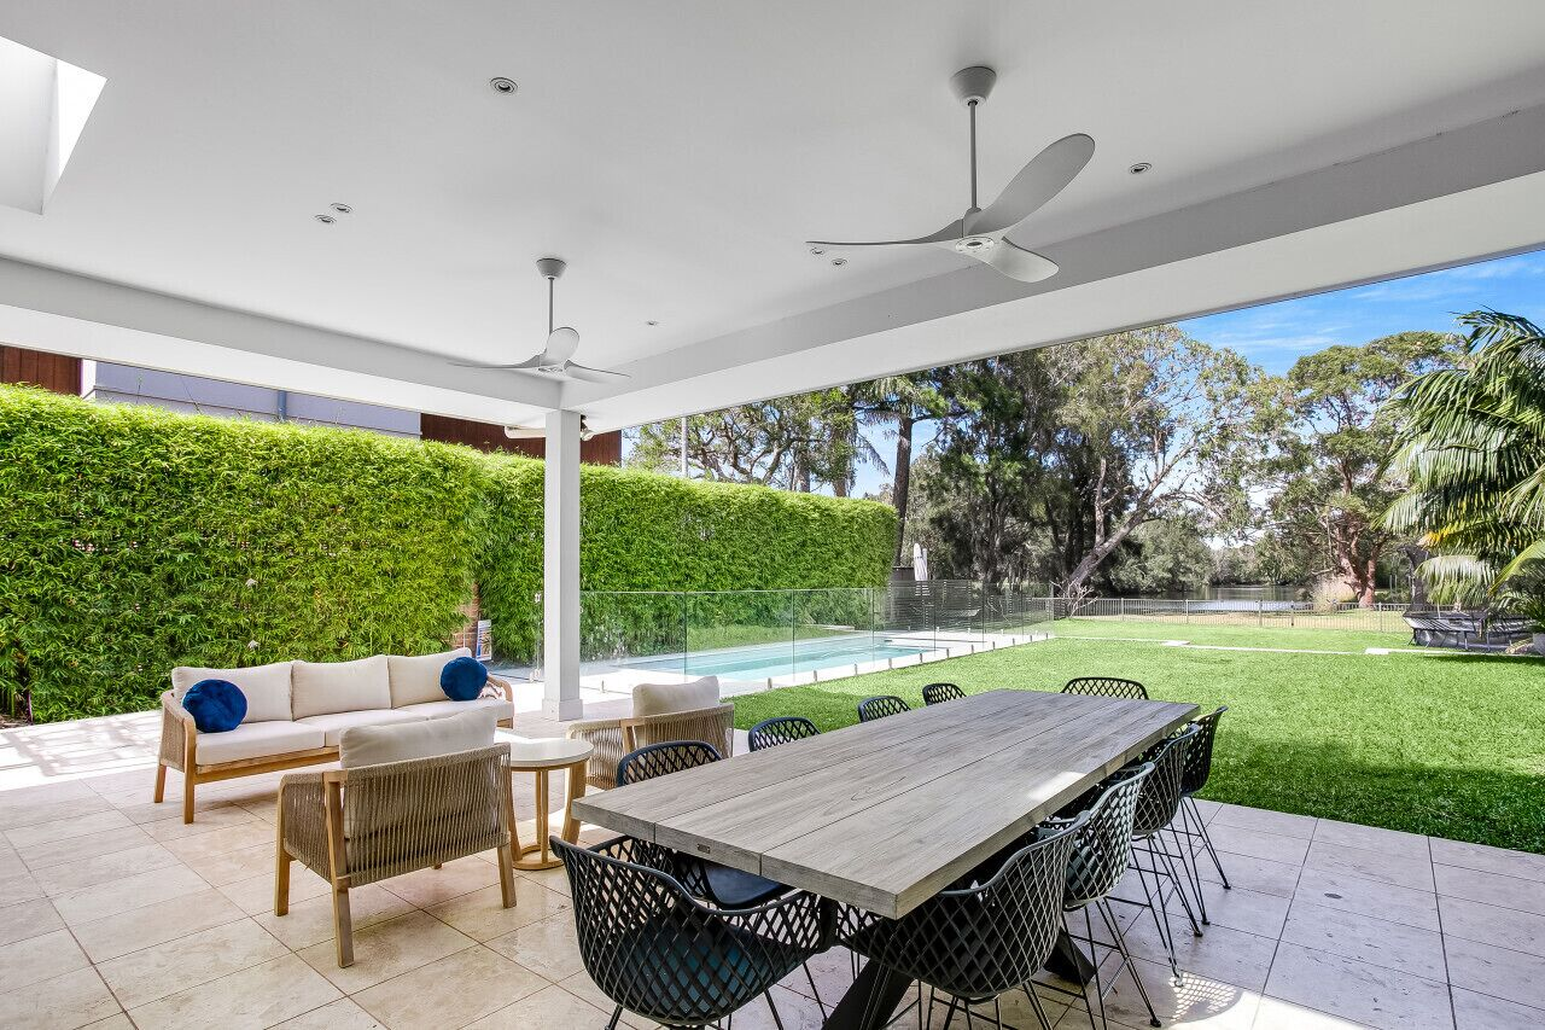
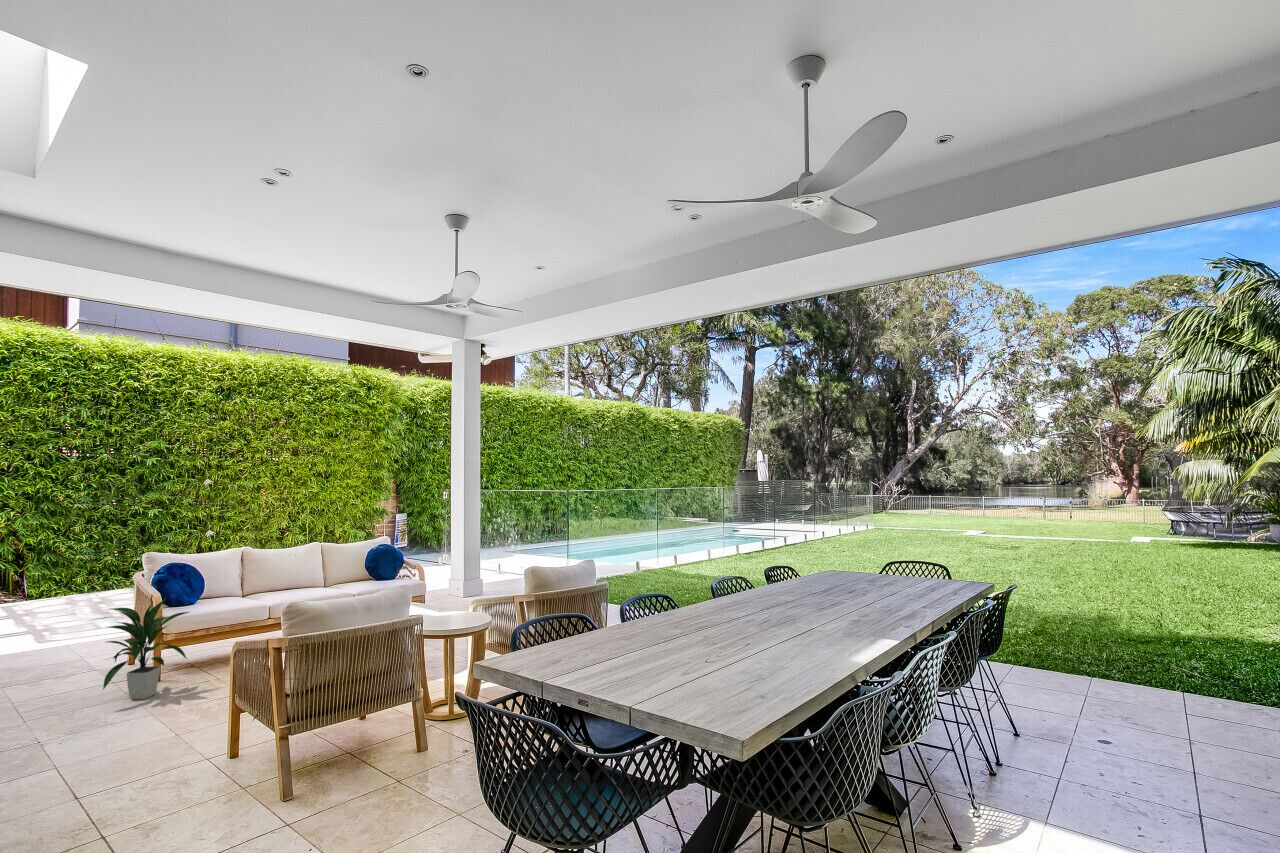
+ indoor plant [101,597,190,700]
